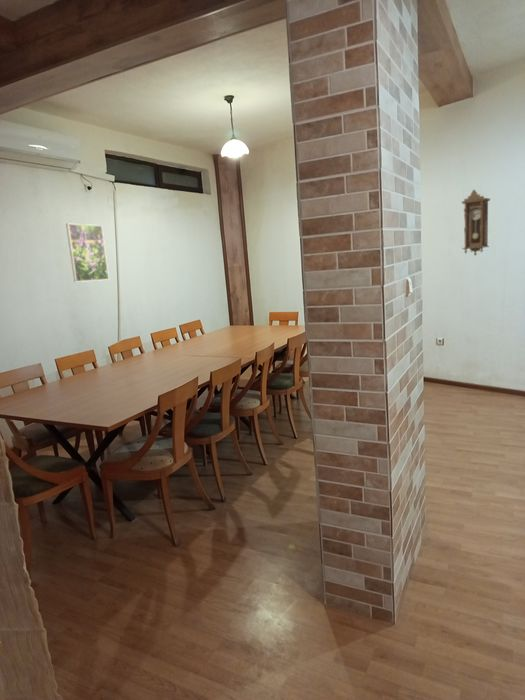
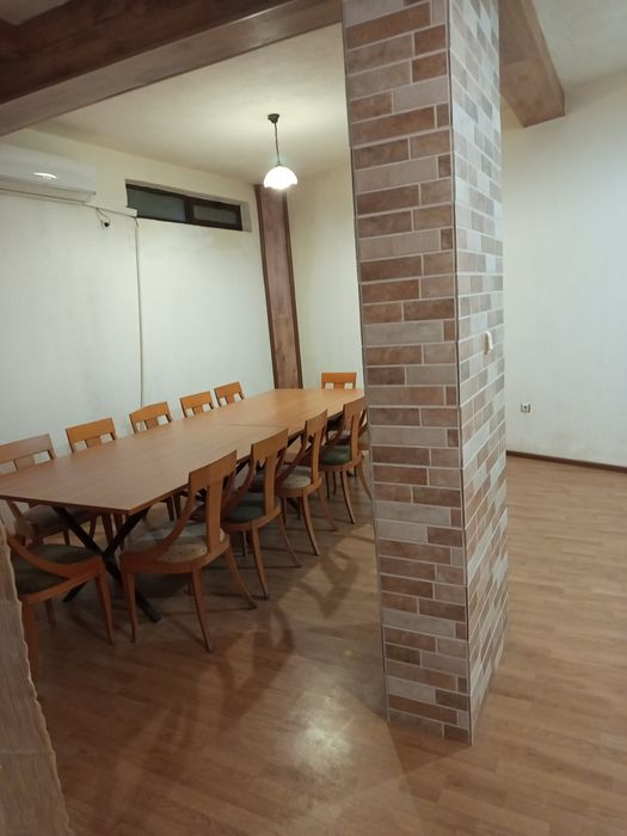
- pendulum clock [461,189,491,257]
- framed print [65,222,110,283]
